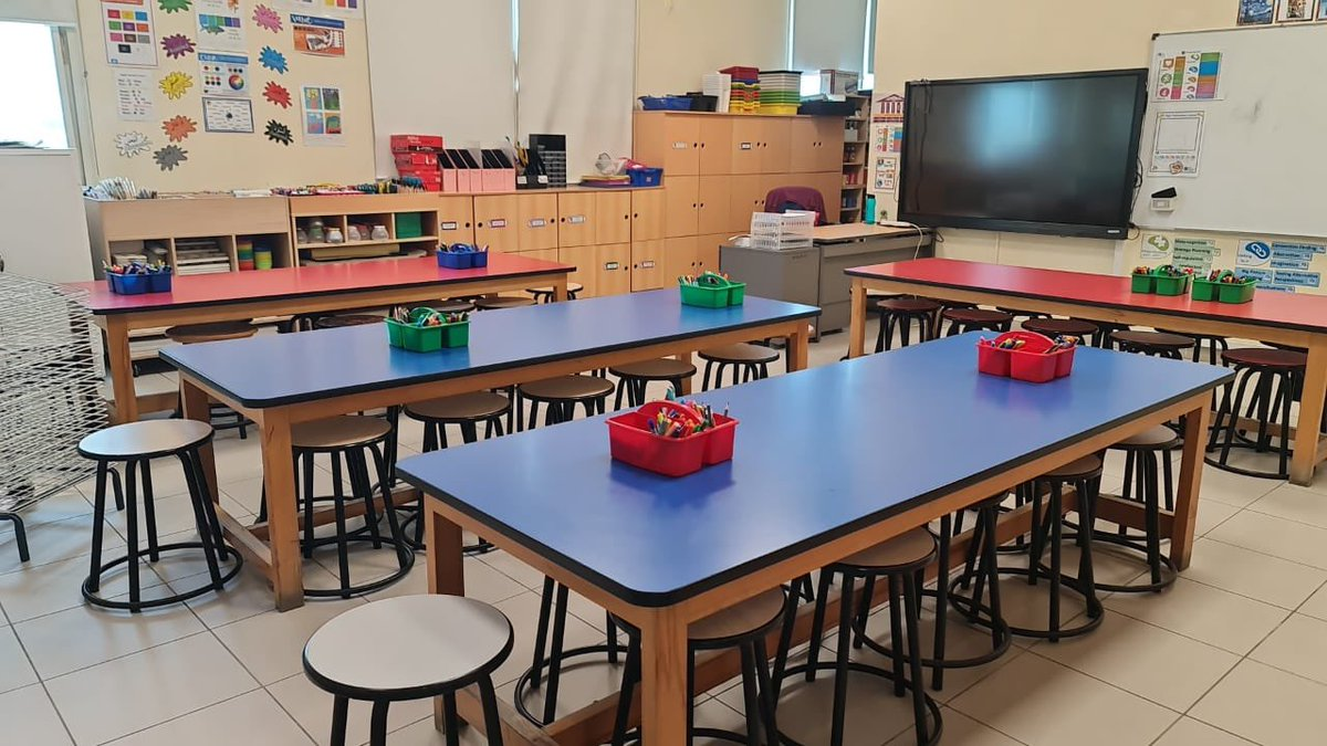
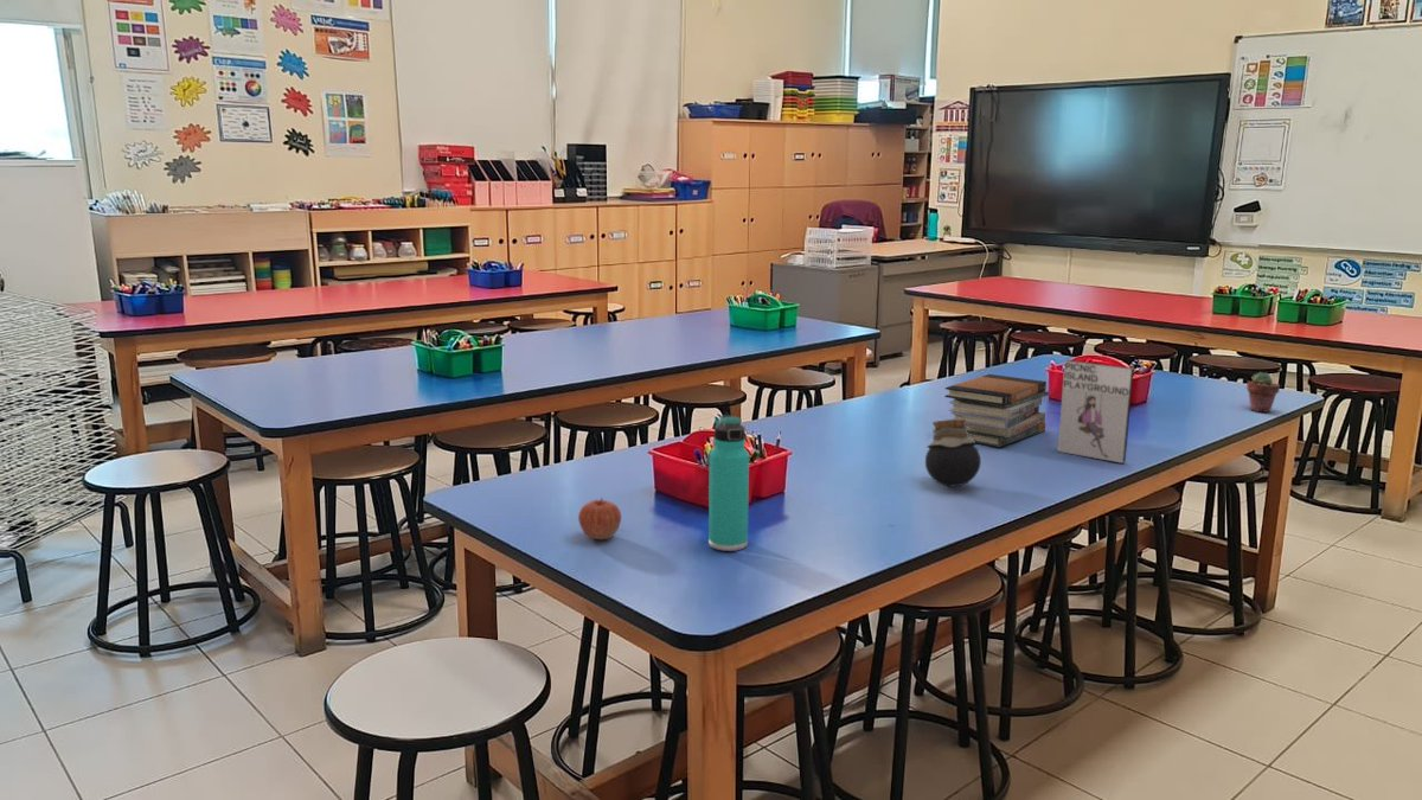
+ jar [924,418,982,487]
+ potted succulent [1245,371,1281,414]
+ apple [577,497,622,540]
+ thermos bottle [707,414,750,552]
+ book stack [944,373,1050,448]
+ book [1057,359,1135,465]
